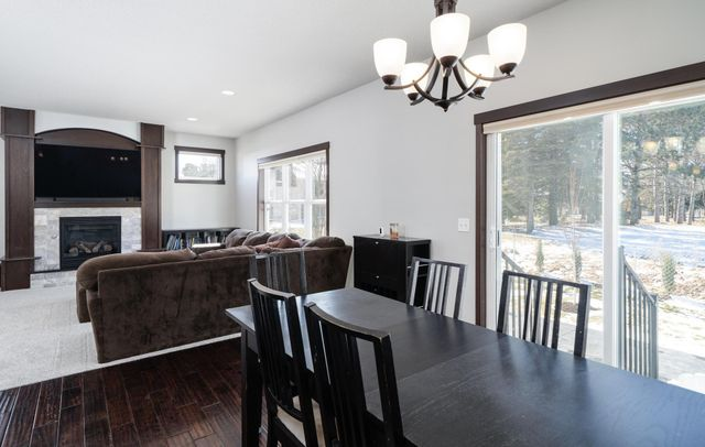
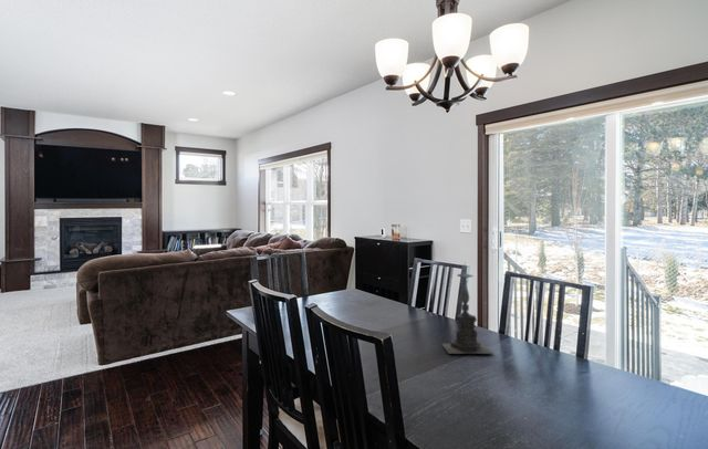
+ candle holder [441,261,494,355]
